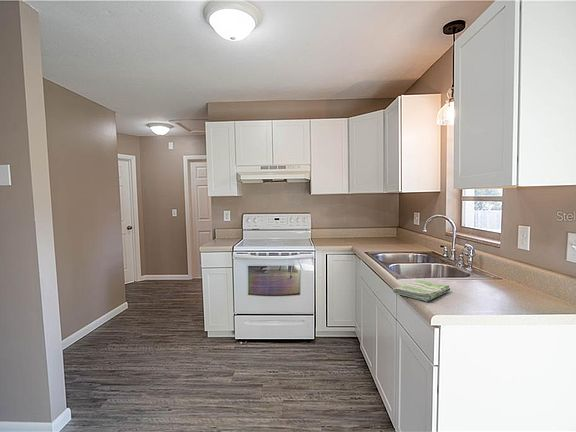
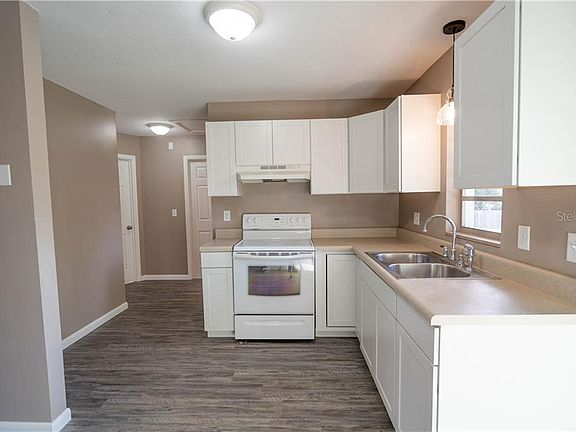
- dish towel [392,280,451,302]
